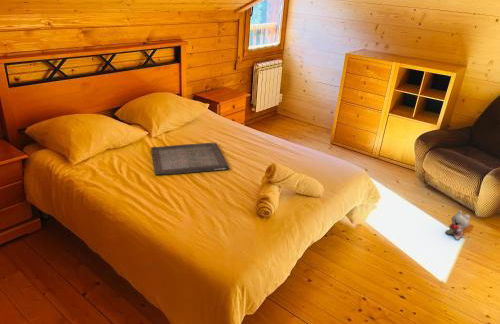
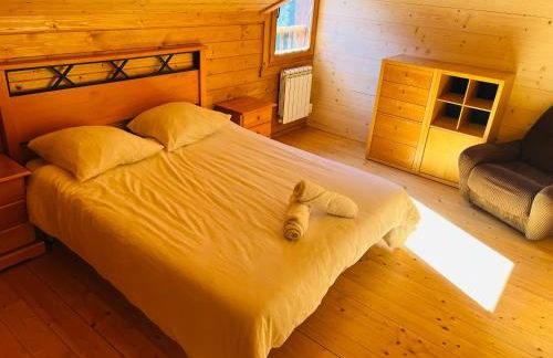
- plush toy [444,210,471,241]
- serving tray [150,141,230,176]
